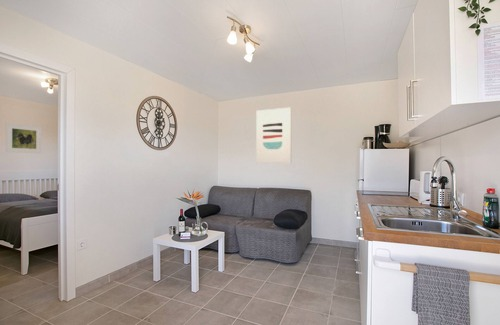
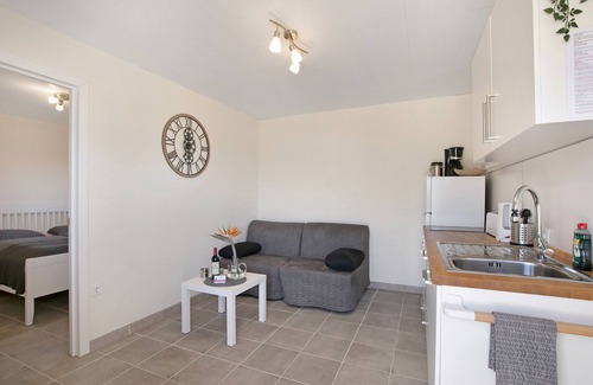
- wall art [255,106,292,164]
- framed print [5,122,42,154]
